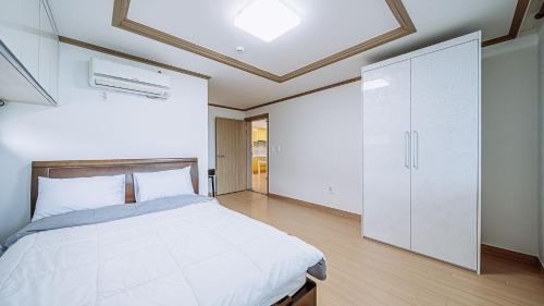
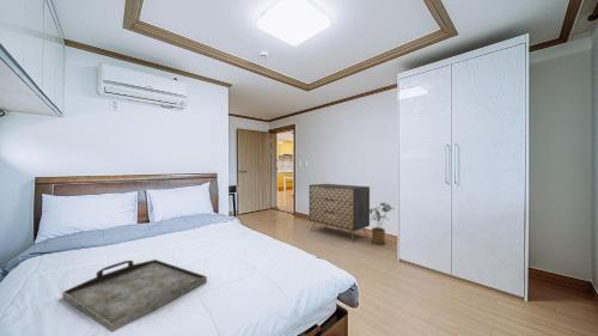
+ house plant [370,201,396,246]
+ serving tray [61,258,208,334]
+ dresser [309,183,371,244]
